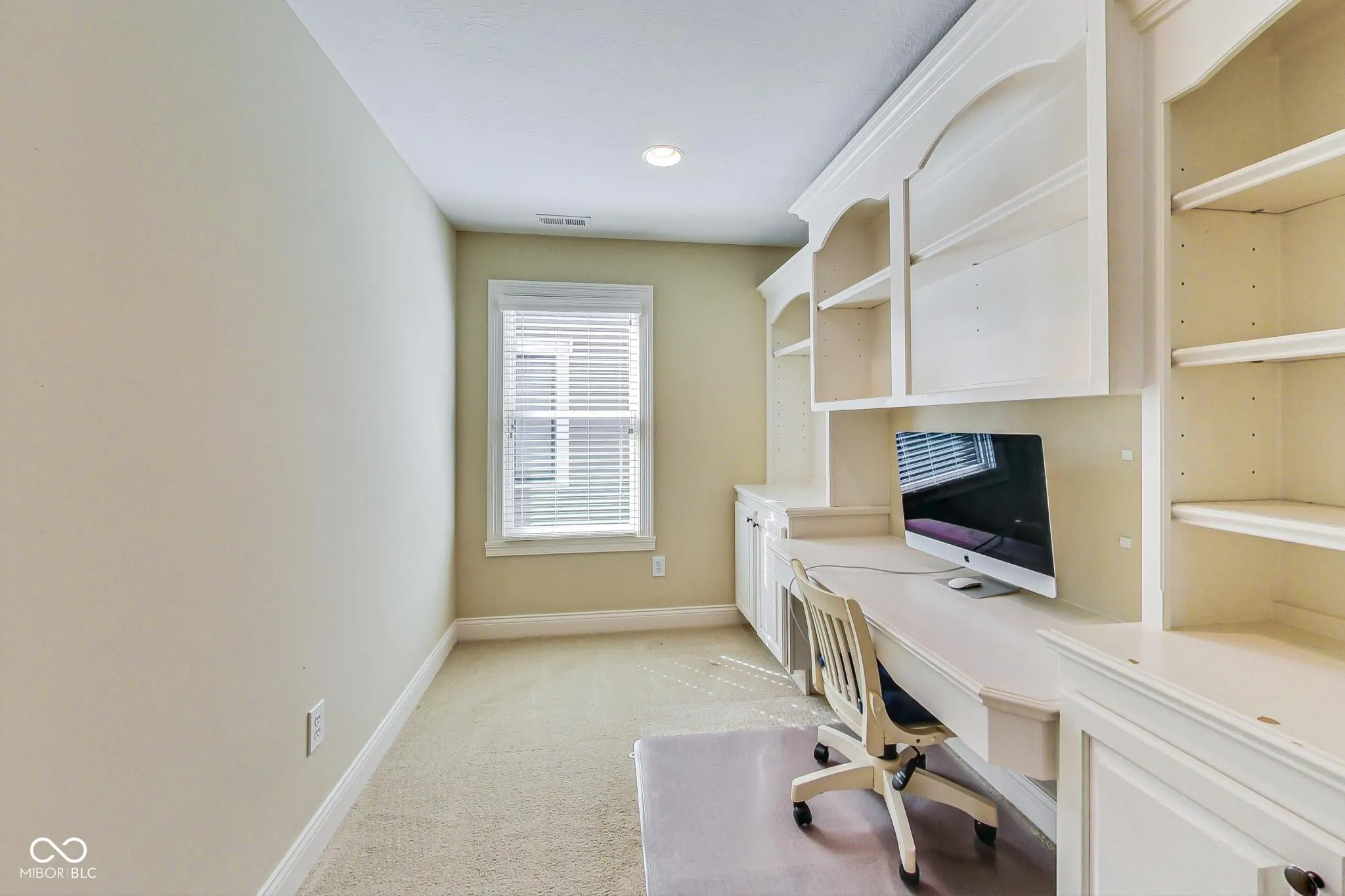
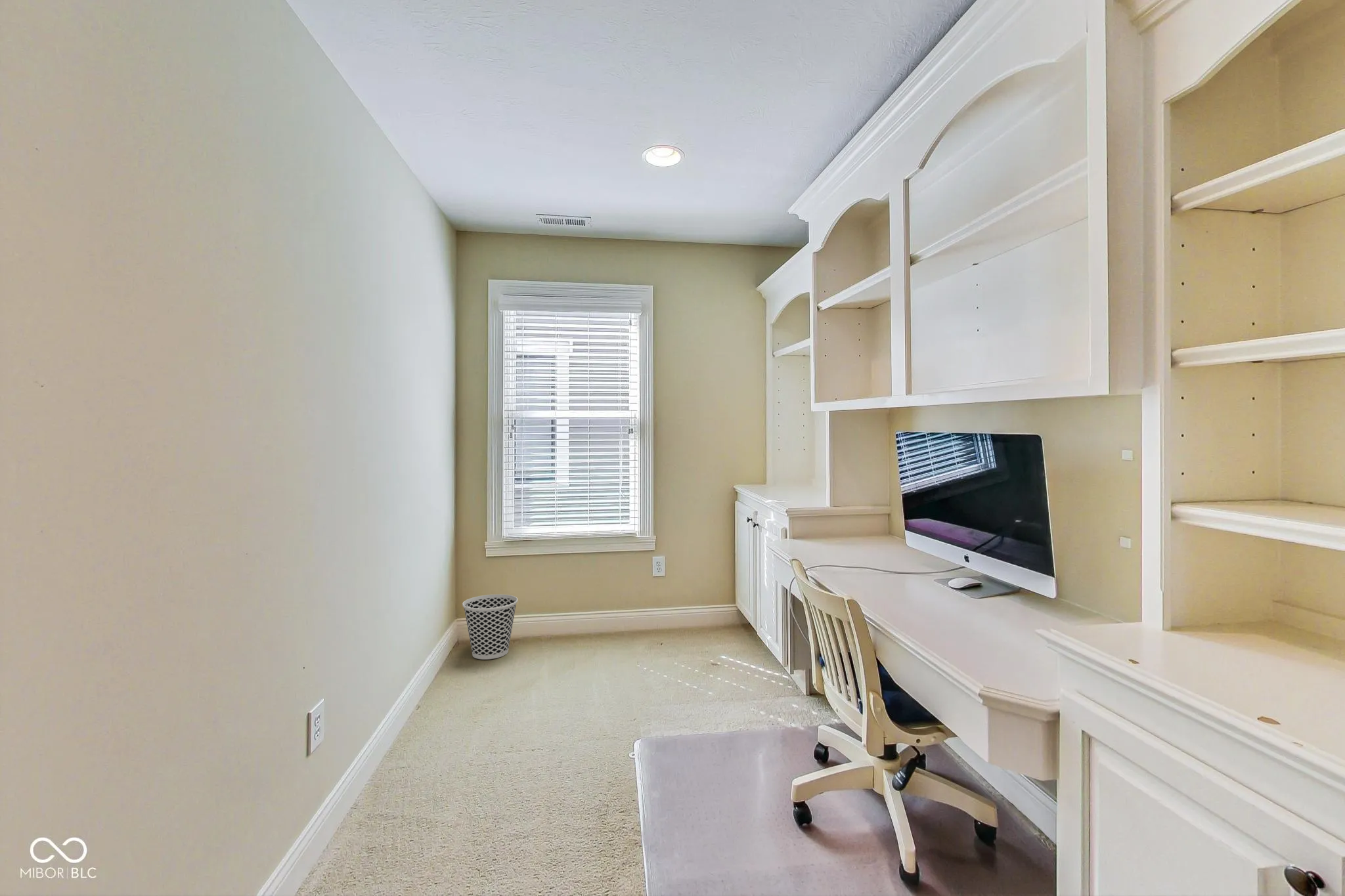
+ wastebasket [462,593,518,660]
